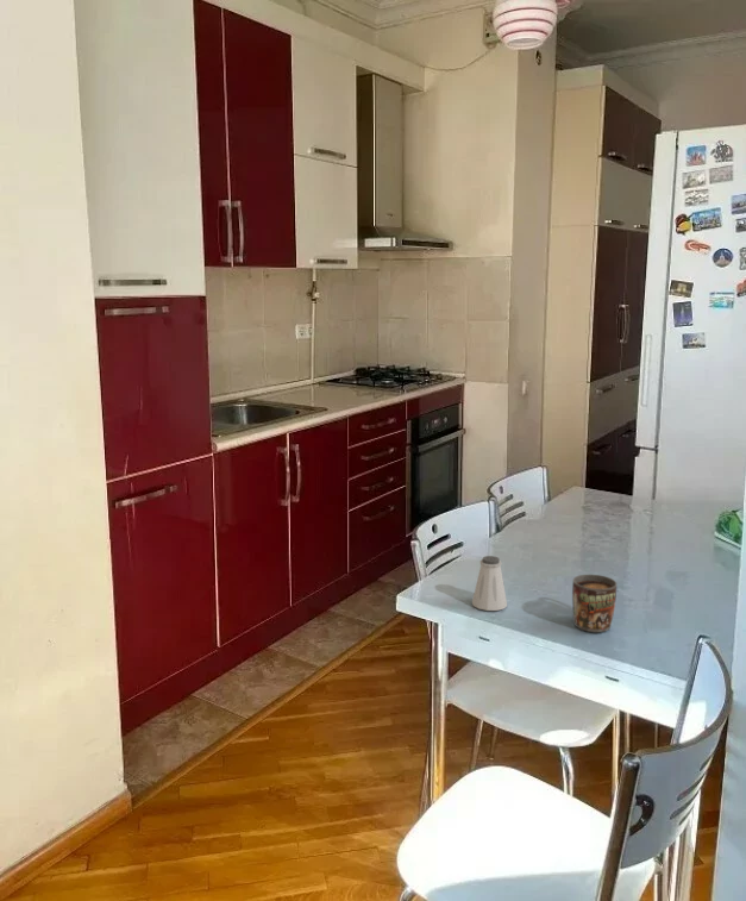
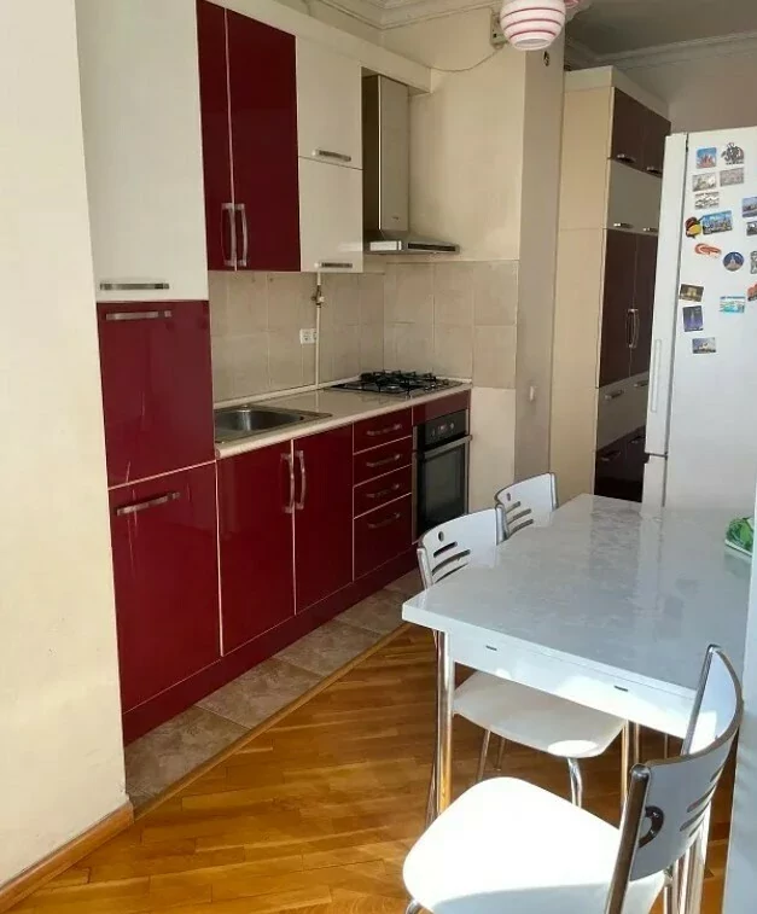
- saltshaker [471,555,508,612]
- mug [571,574,618,633]
